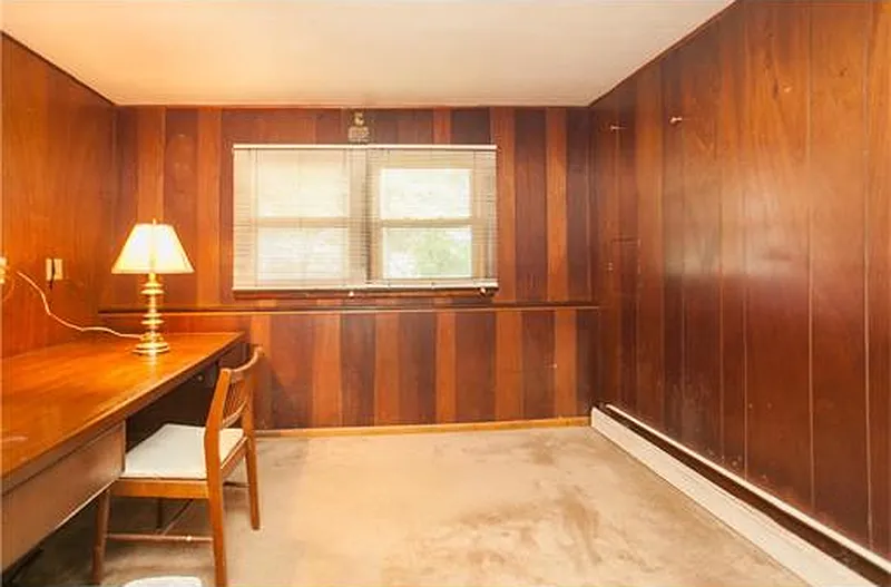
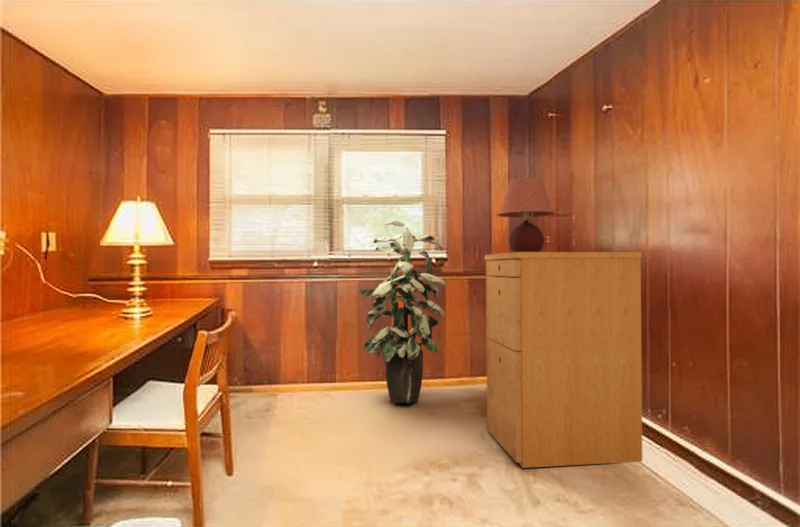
+ indoor plant [357,220,447,404]
+ table lamp [496,177,557,252]
+ filing cabinet [484,251,643,469]
